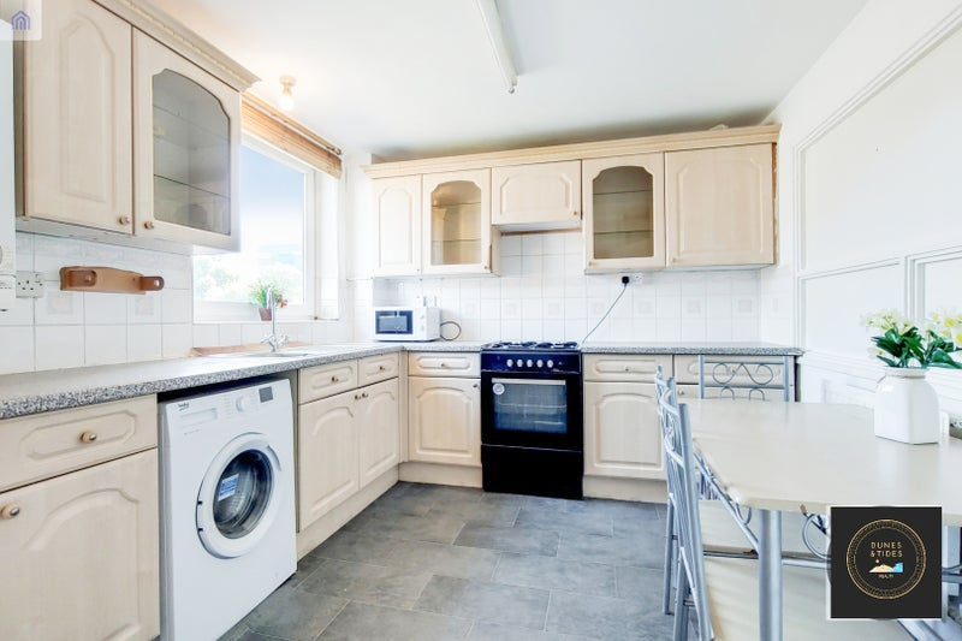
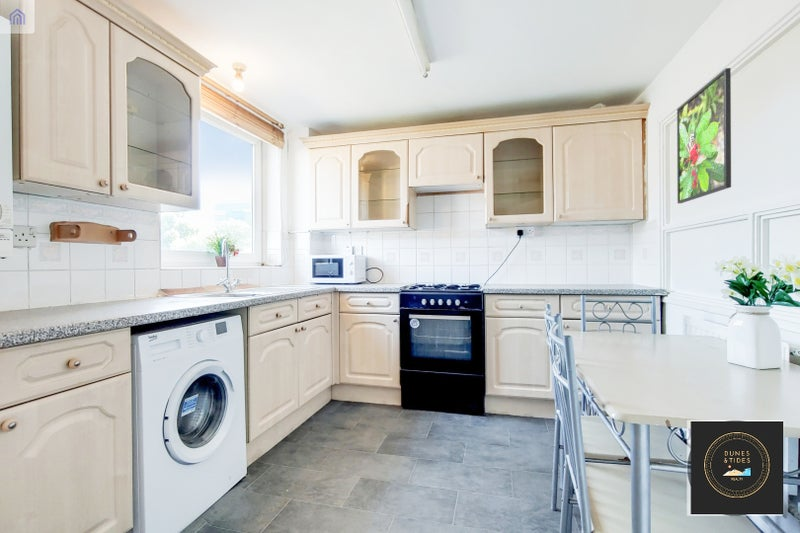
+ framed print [676,67,732,204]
